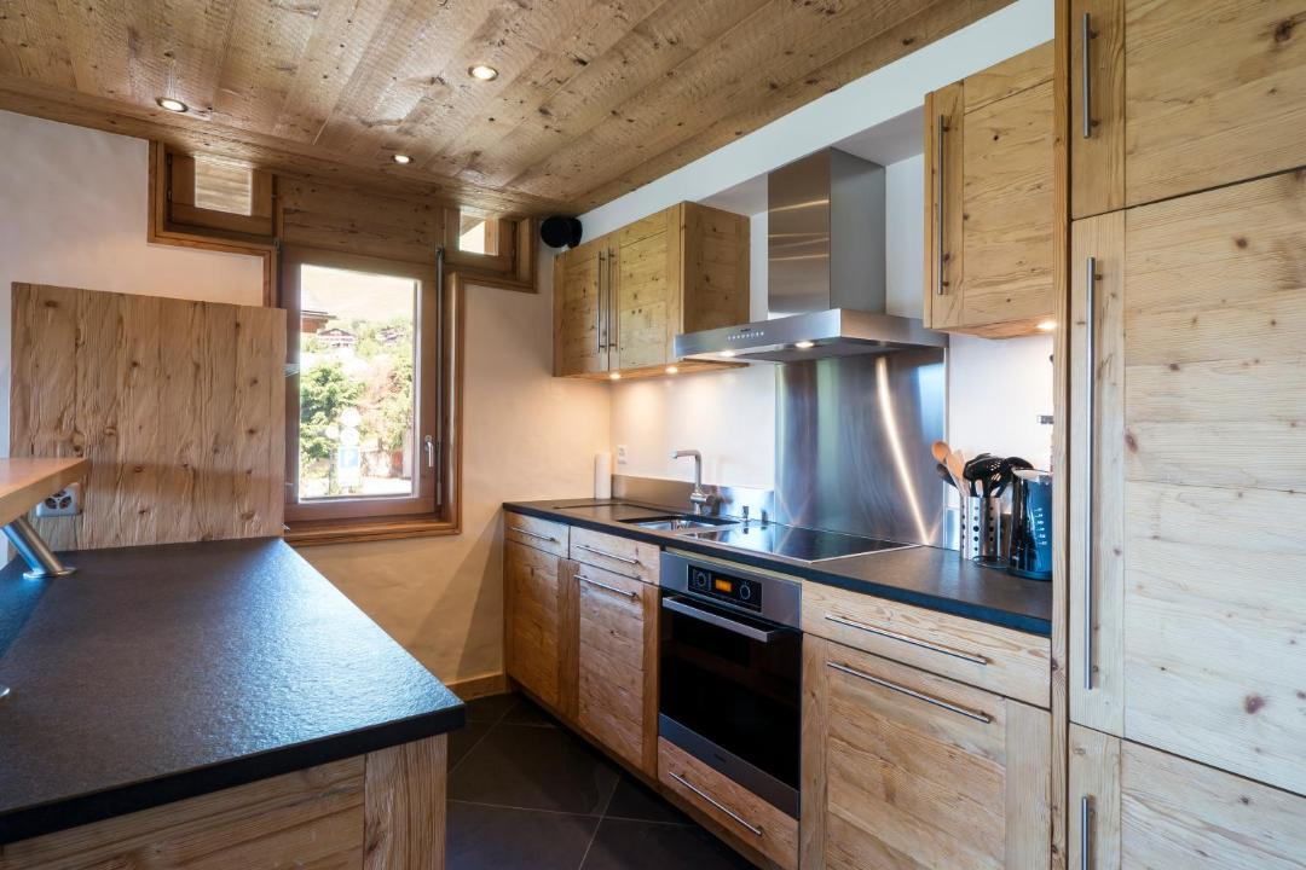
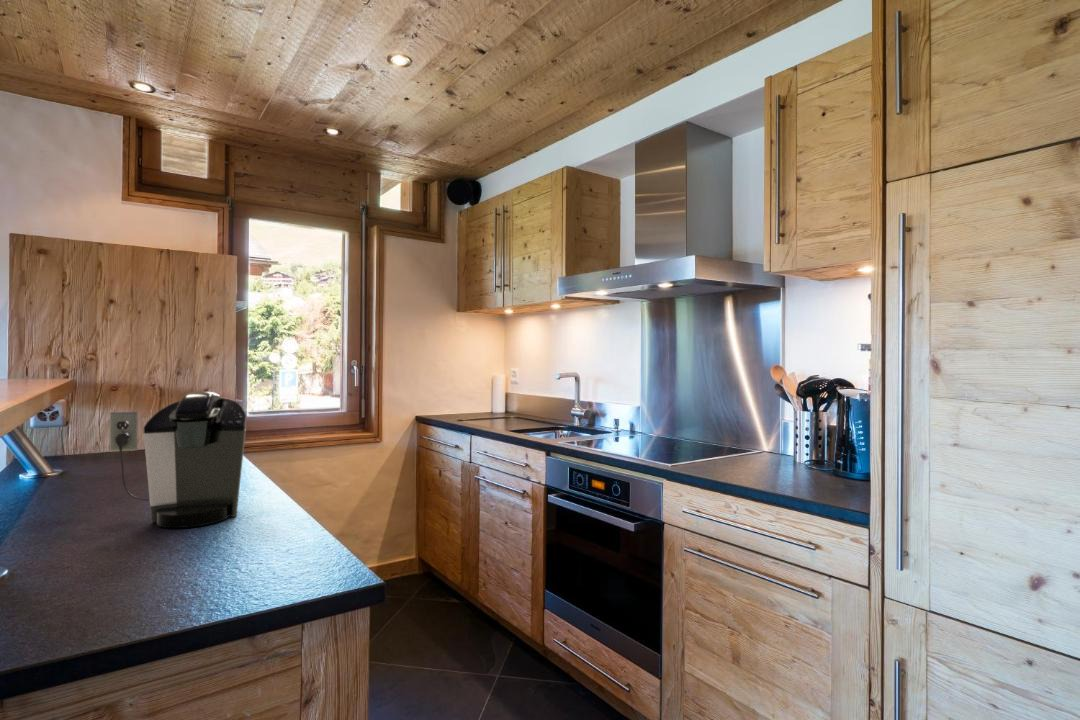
+ coffee maker [109,391,247,529]
